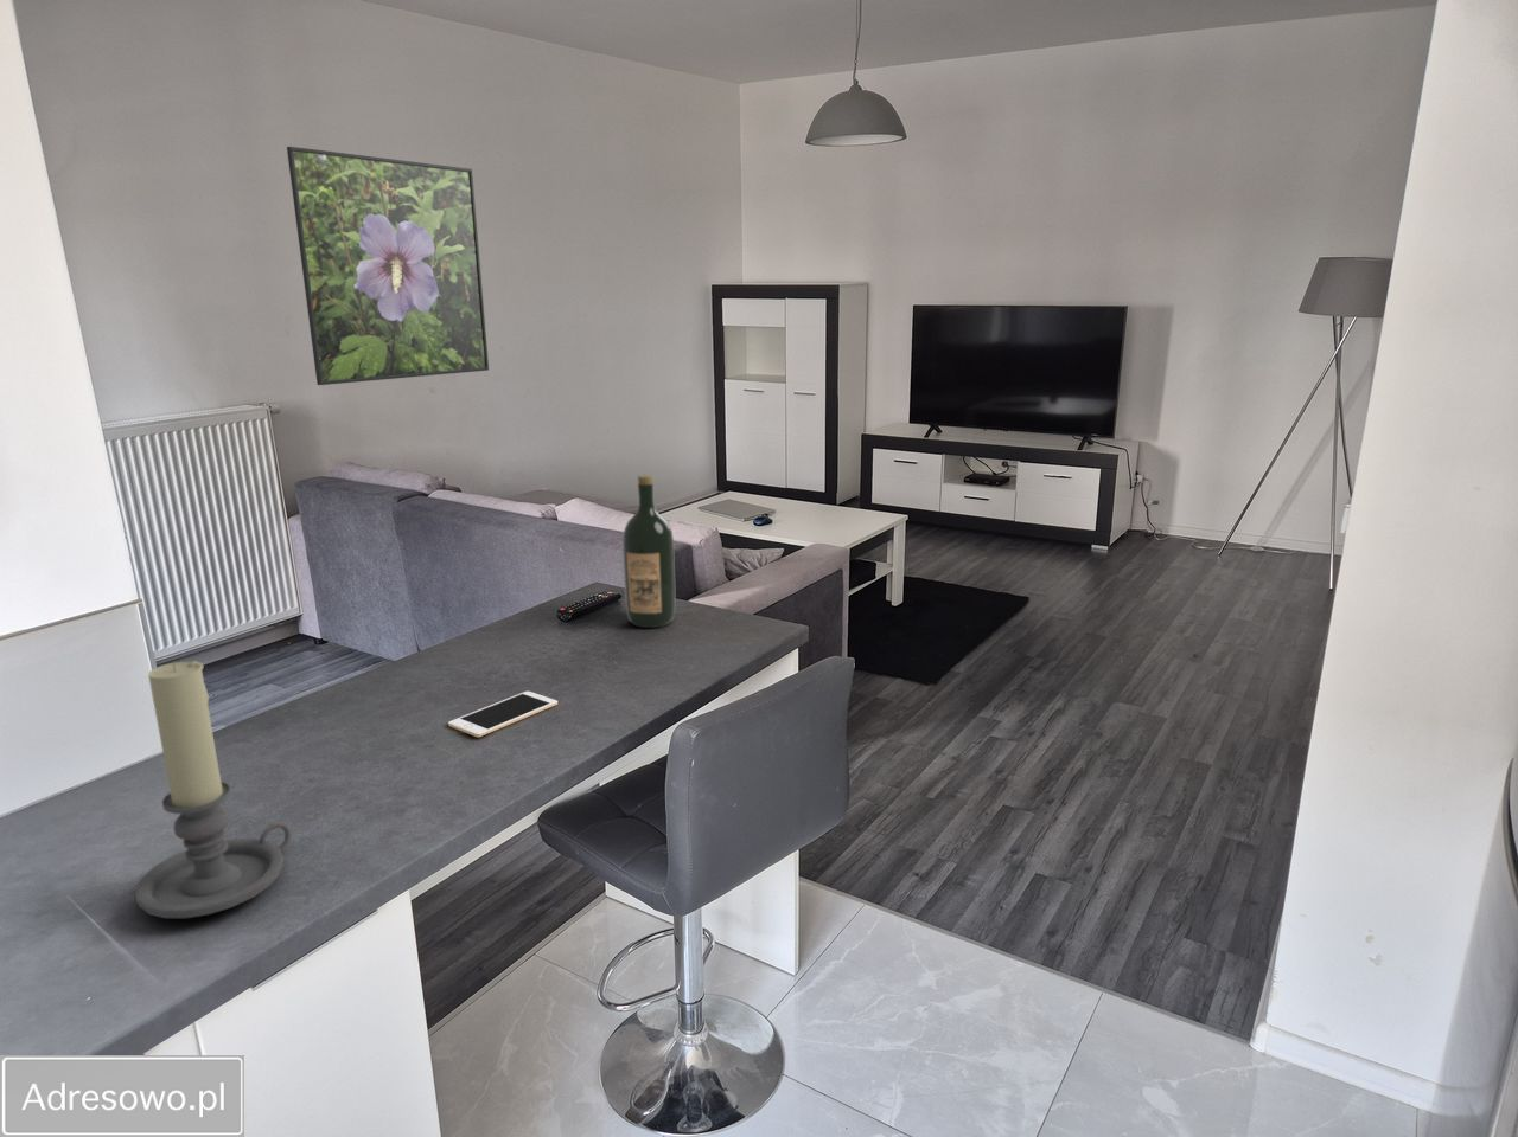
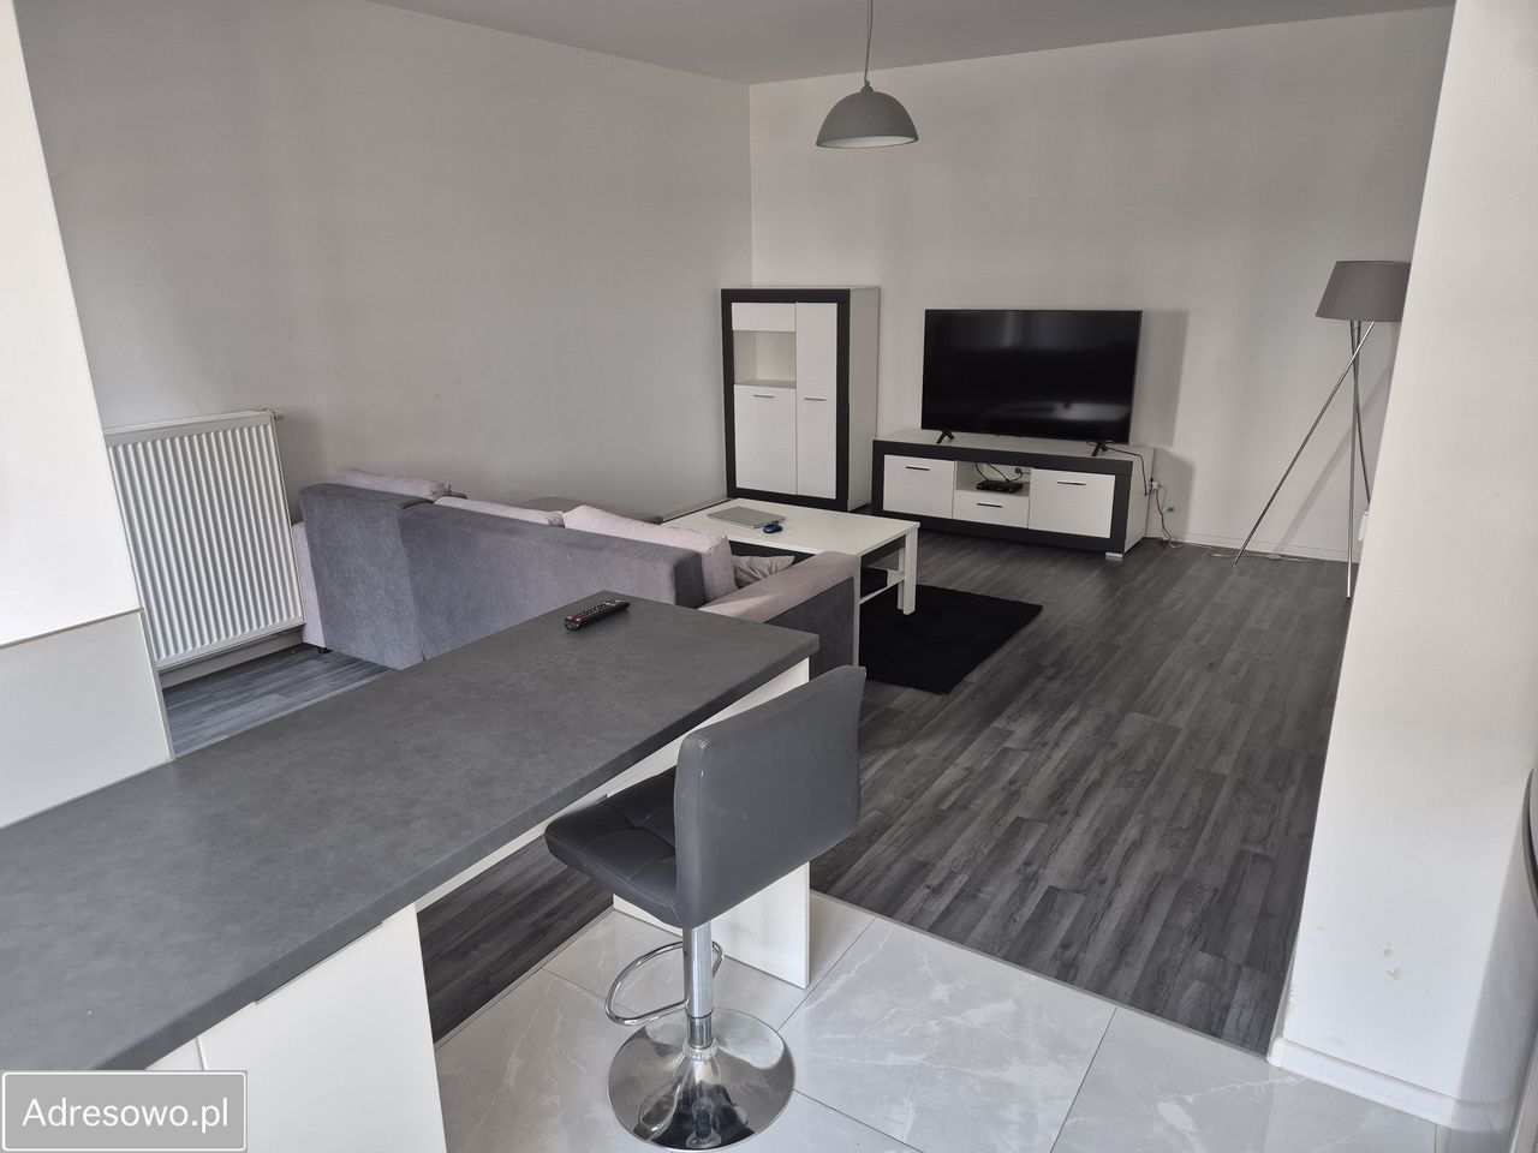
- cell phone [447,690,558,738]
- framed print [286,146,490,386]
- wine bottle [622,475,677,629]
- candle holder [134,659,292,920]
